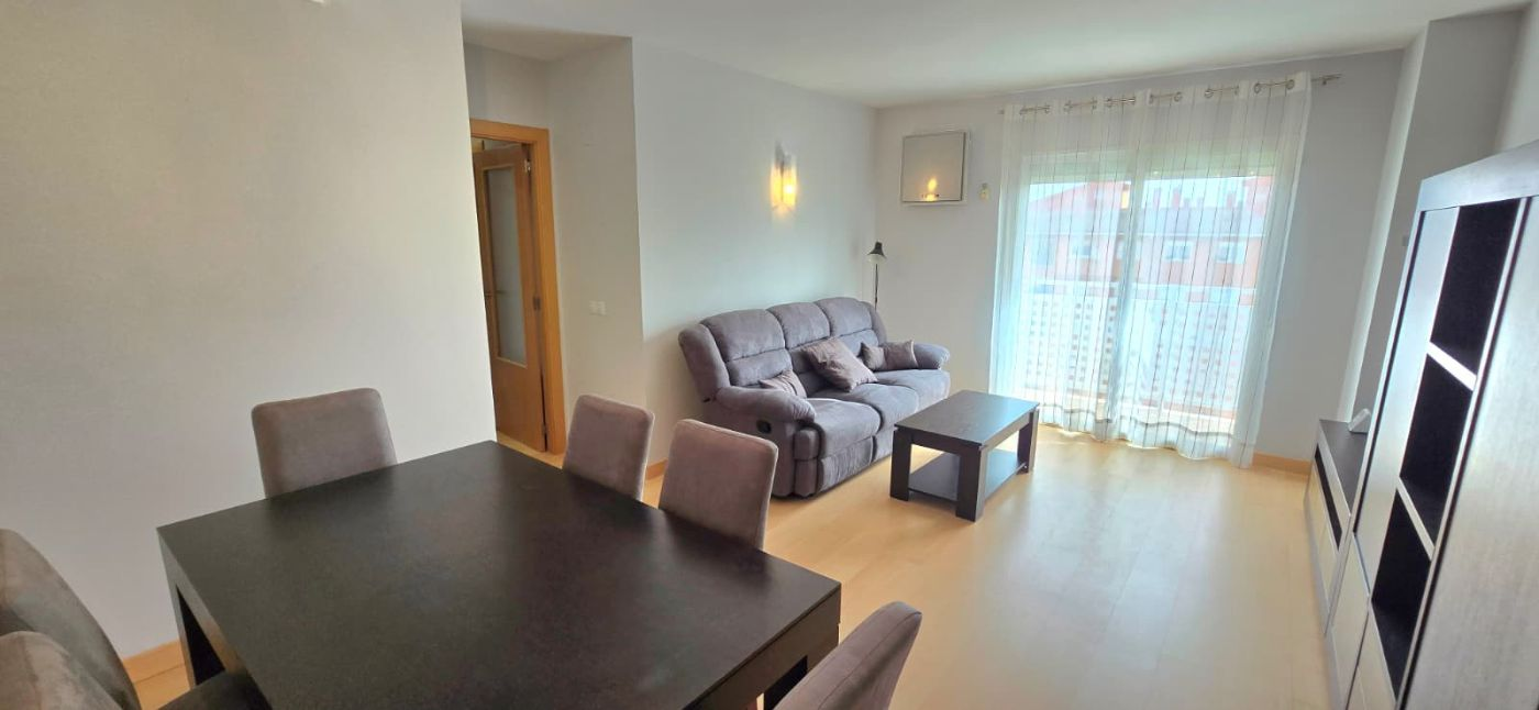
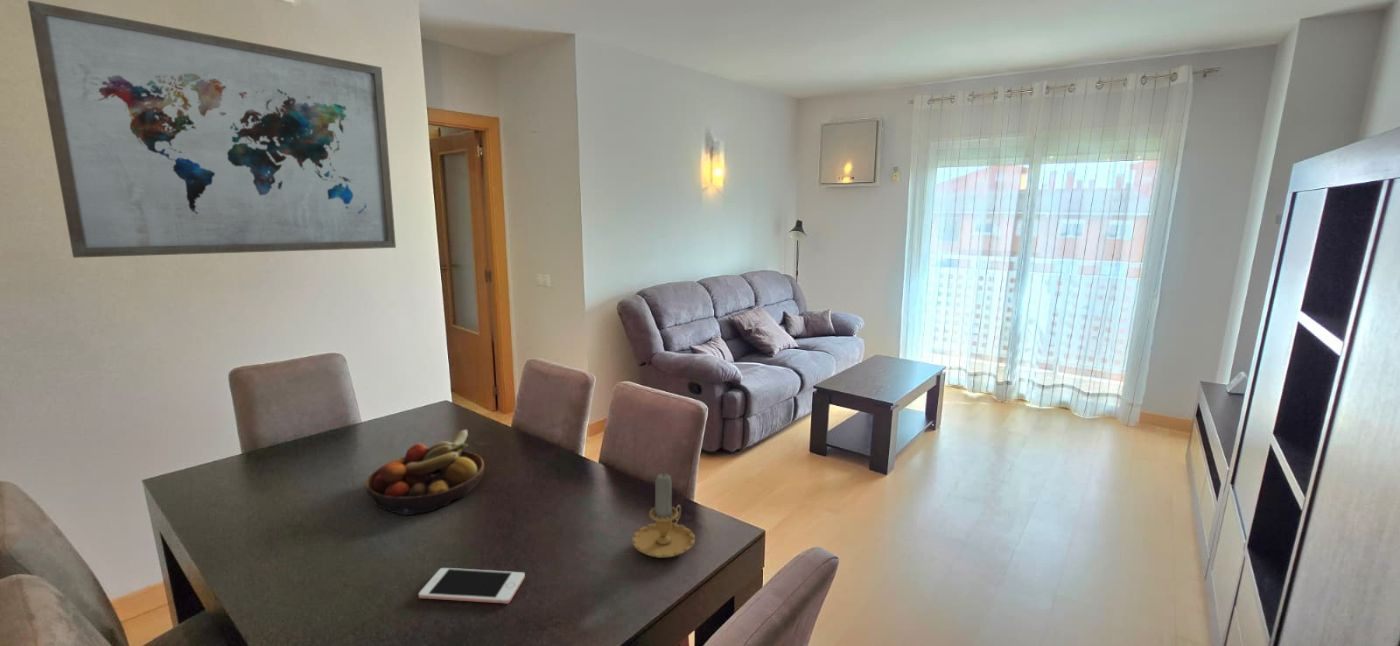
+ fruit bowl [364,428,485,516]
+ cell phone [418,567,526,605]
+ candle [631,472,696,559]
+ wall art [27,0,397,259]
